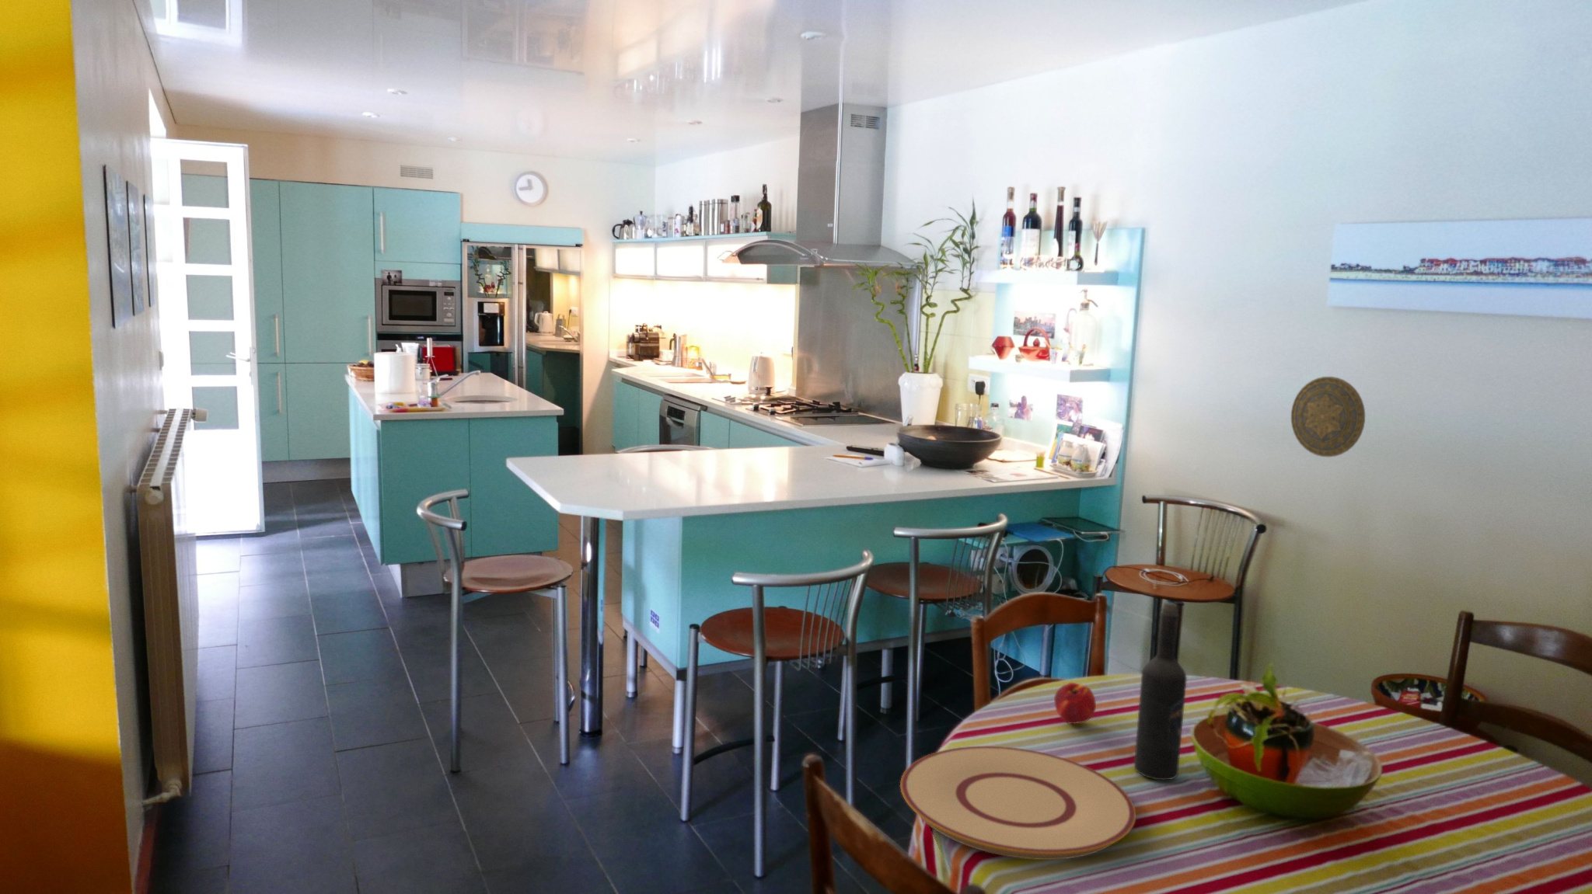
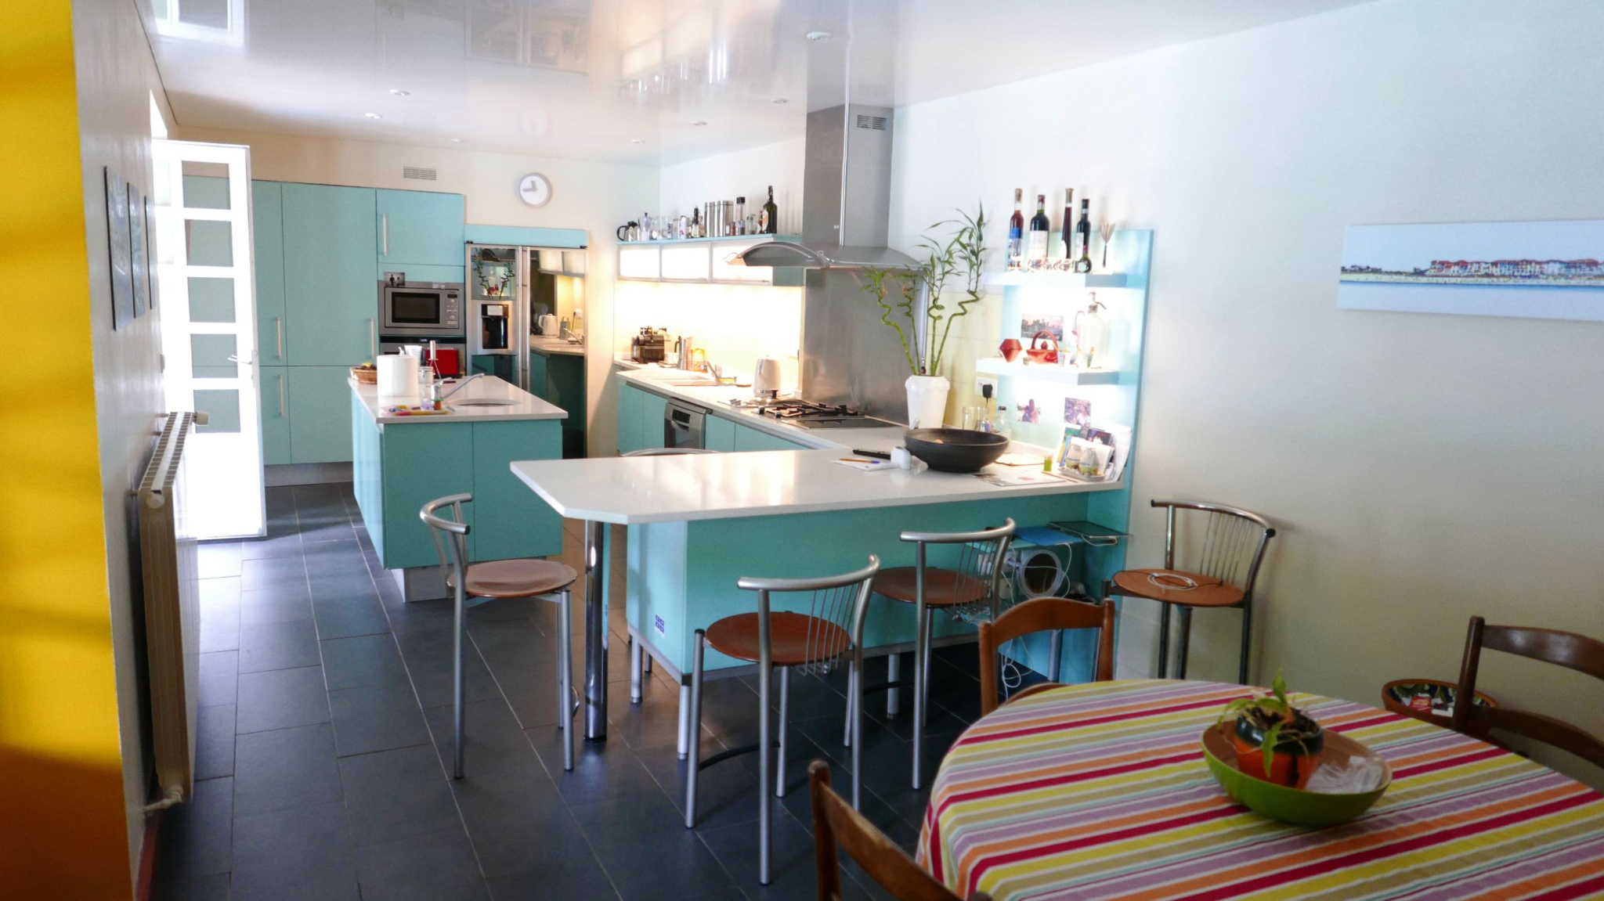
- plate [900,745,1136,860]
- wine bottle [1134,601,1187,781]
- decorative plate [1290,376,1366,458]
- peach [1053,682,1097,725]
